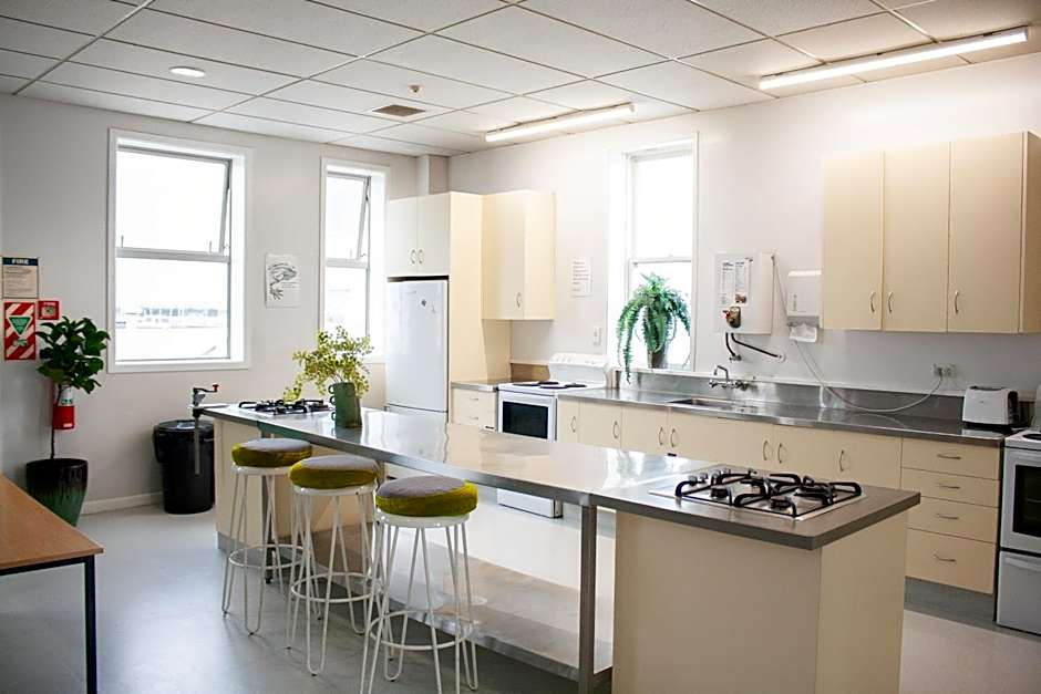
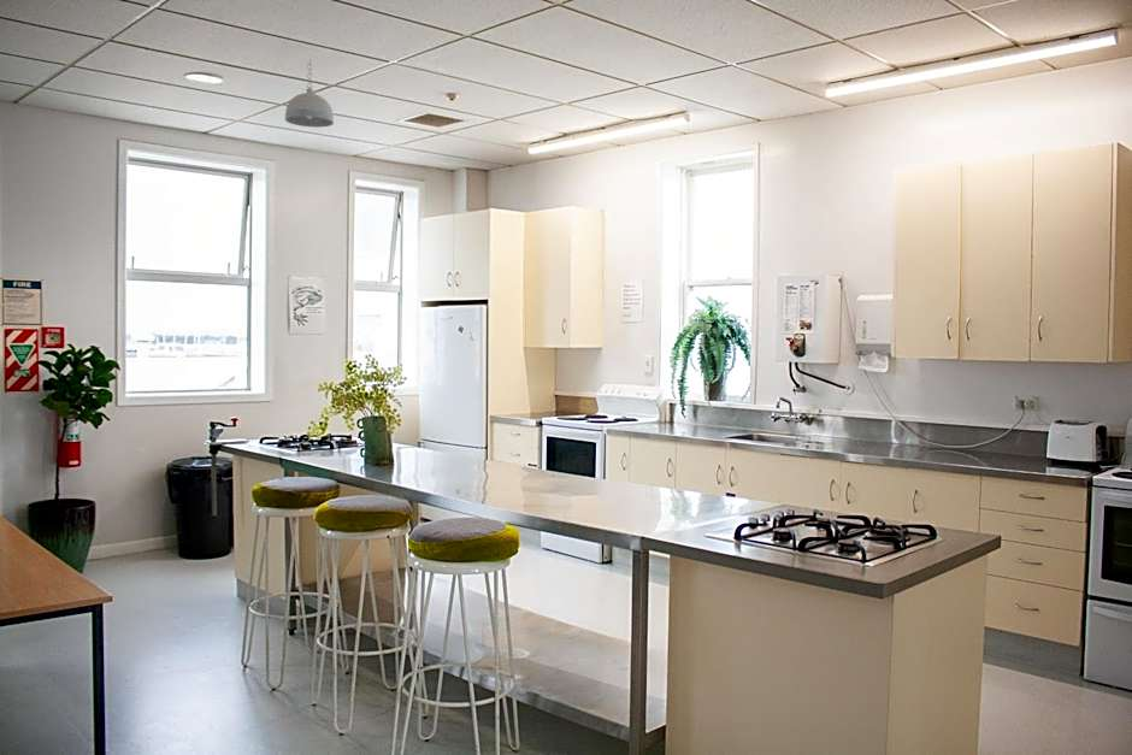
+ pendant light [284,58,335,129]
